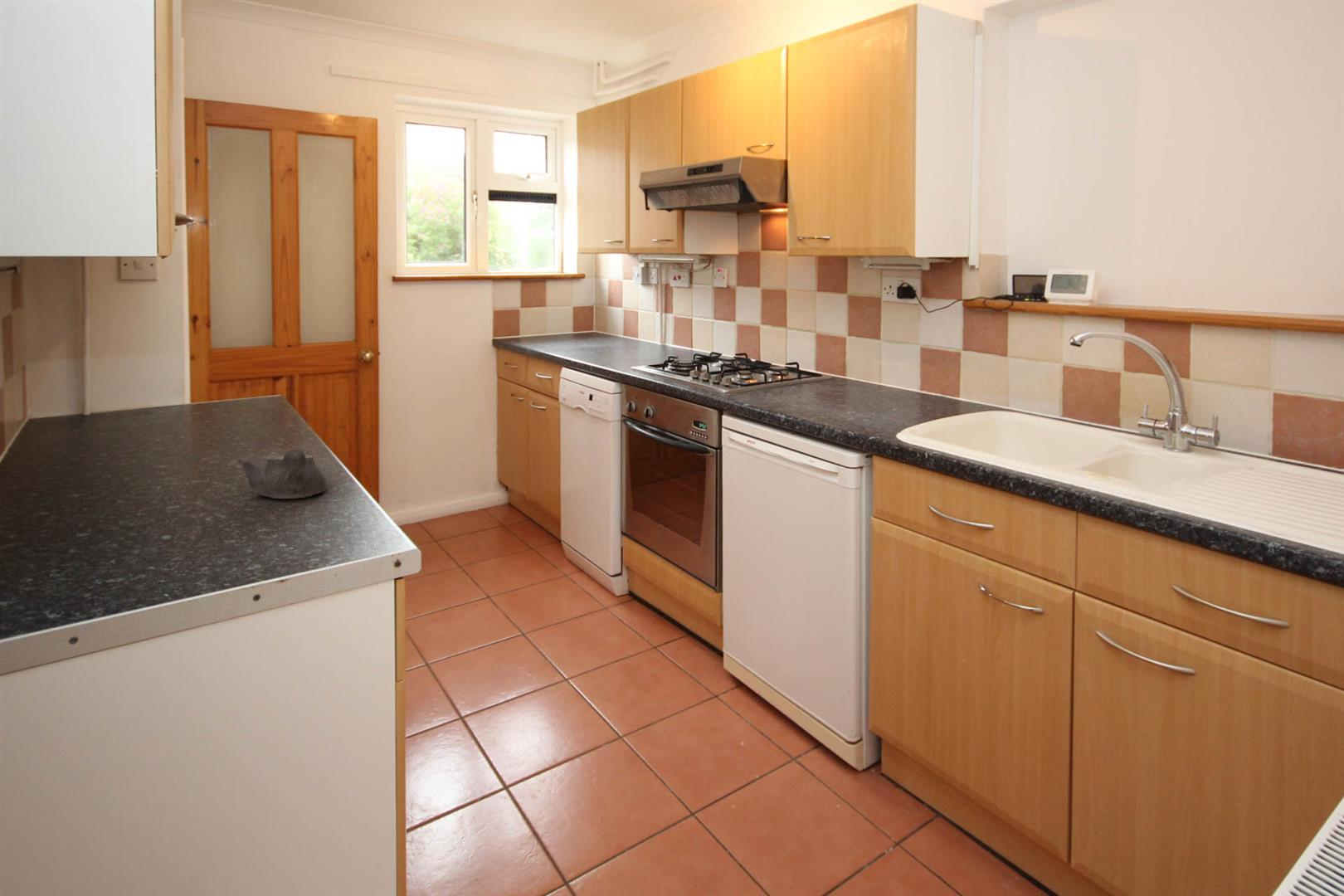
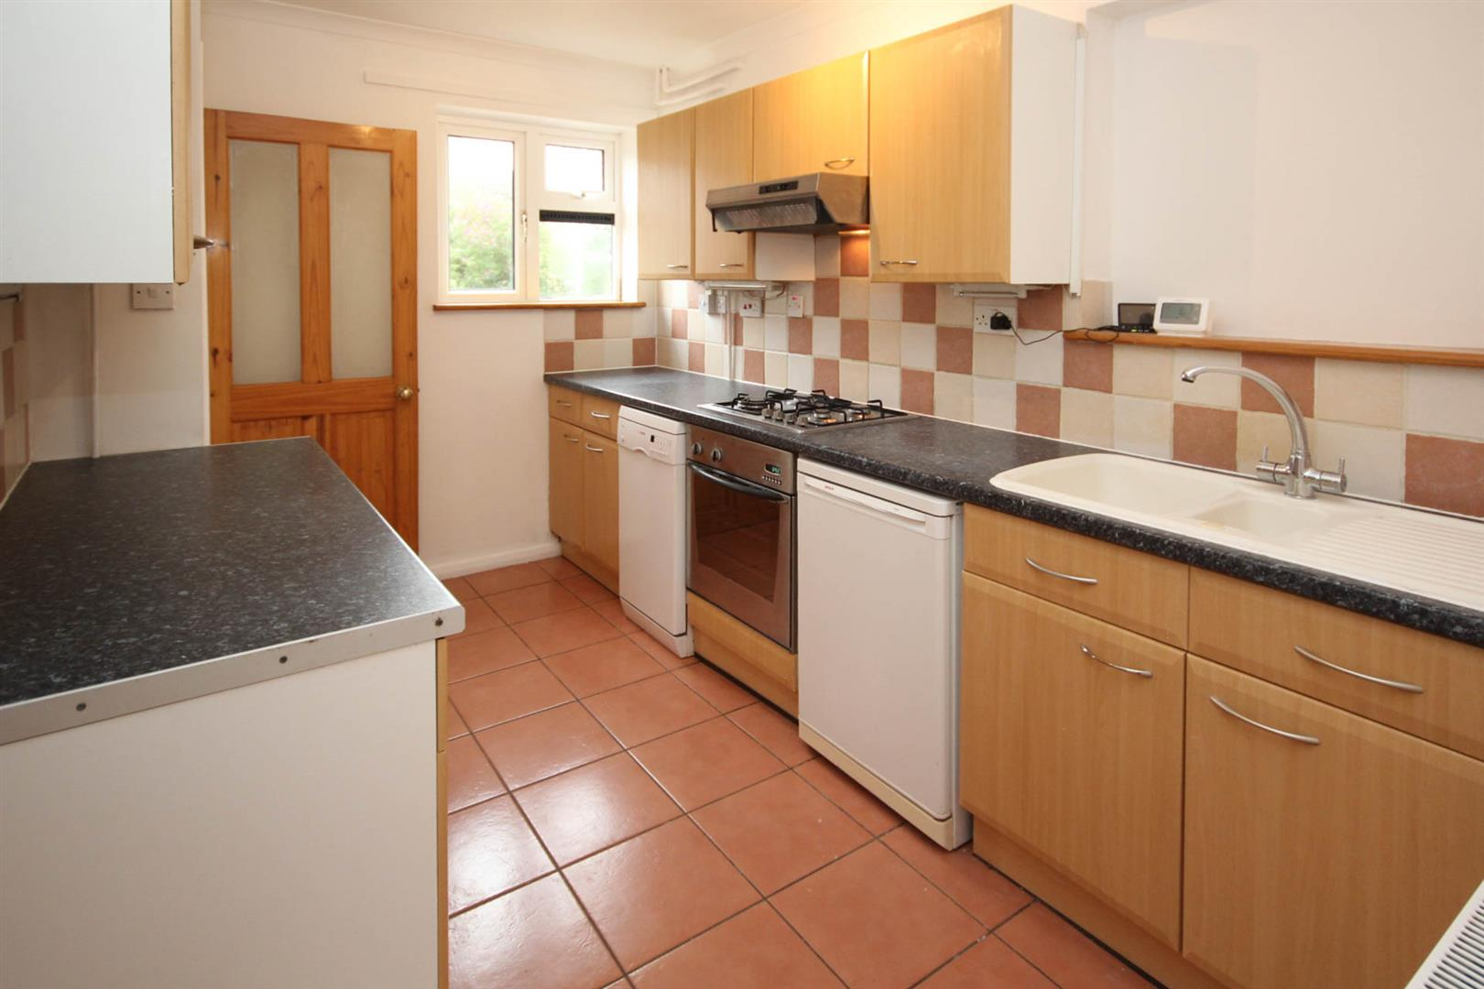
- teapot [236,448,328,499]
